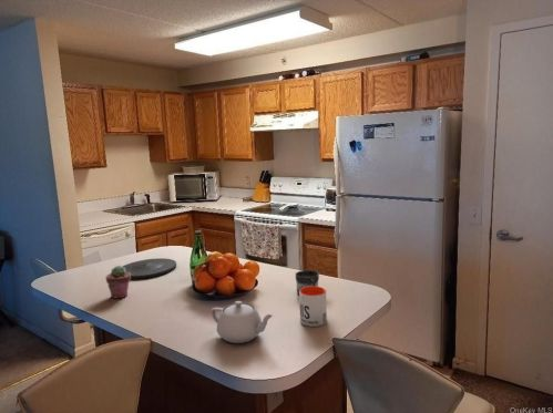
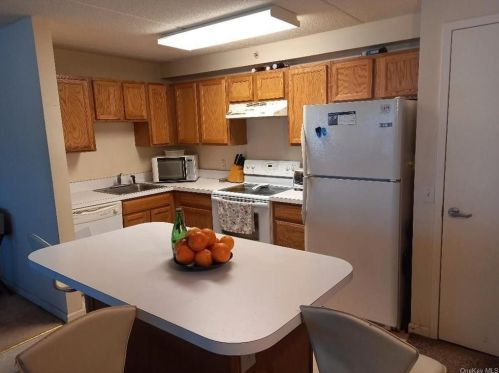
- potted succulent [104,265,132,300]
- plate [122,257,177,280]
- mug [298,286,328,328]
- mug [295,269,320,295]
- teapot [209,300,274,344]
